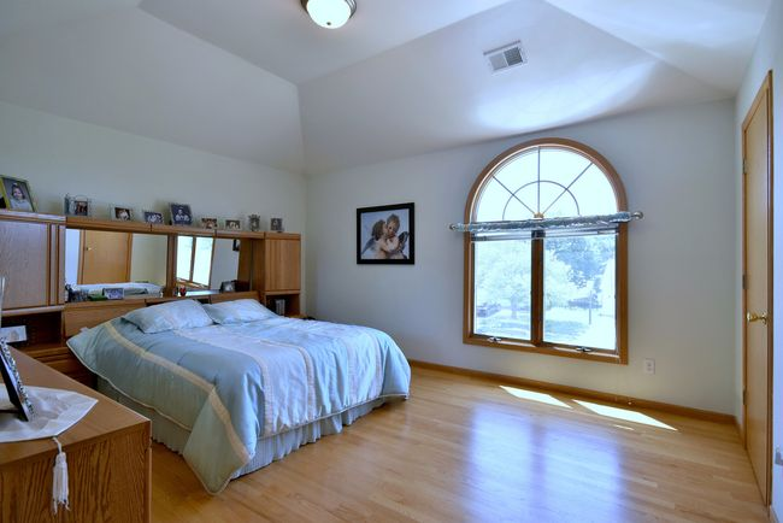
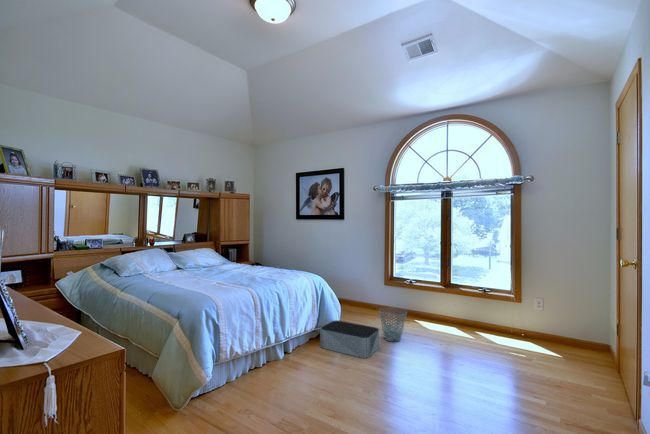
+ storage bin [319,319,380,359]
+ waste basket [378,307,408,343]
